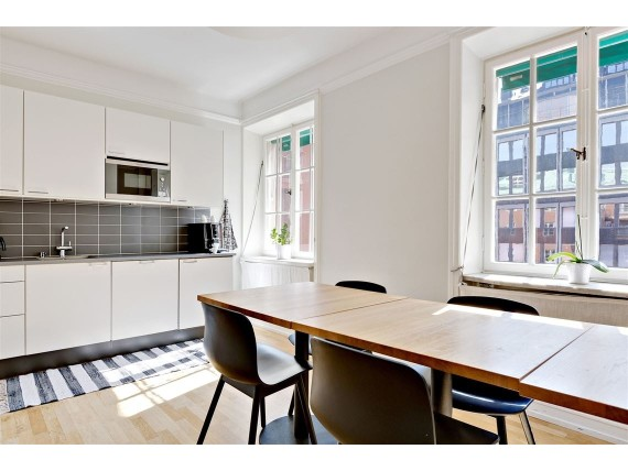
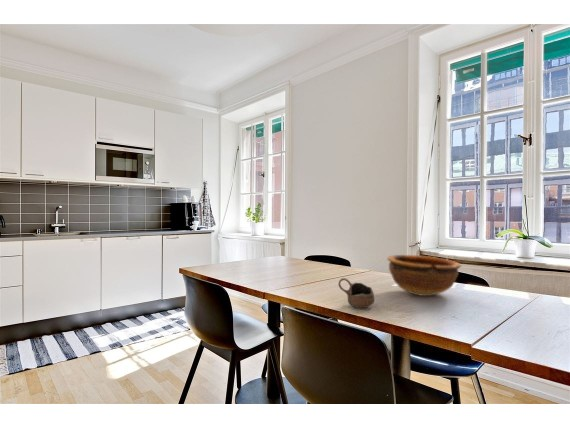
+ cup [338,277,376,309]
+ bowl [386,254,462,297]
